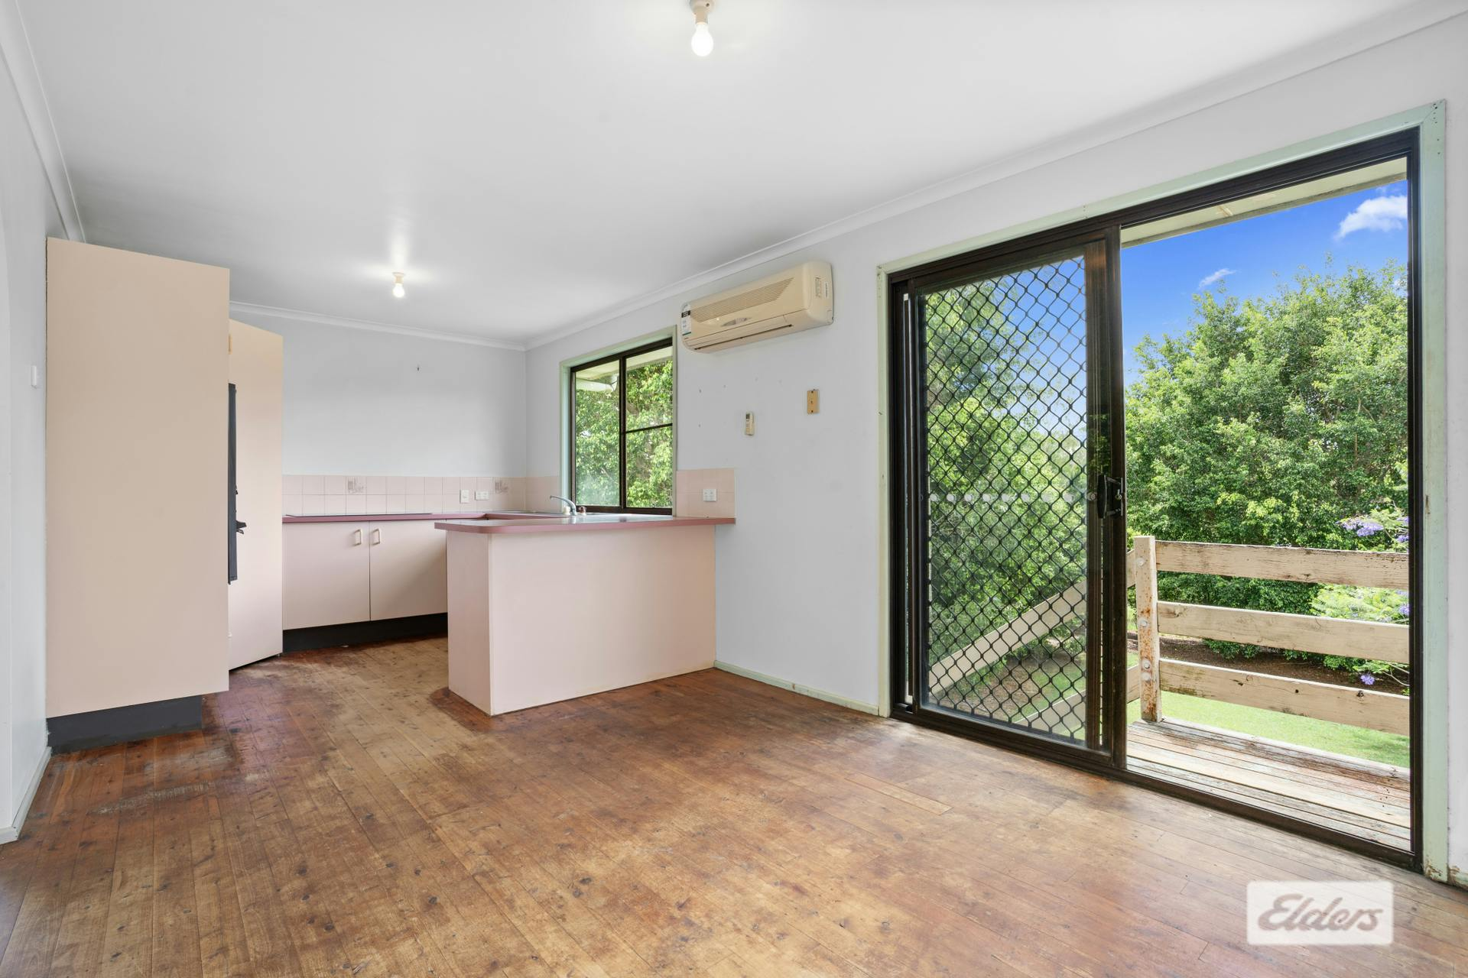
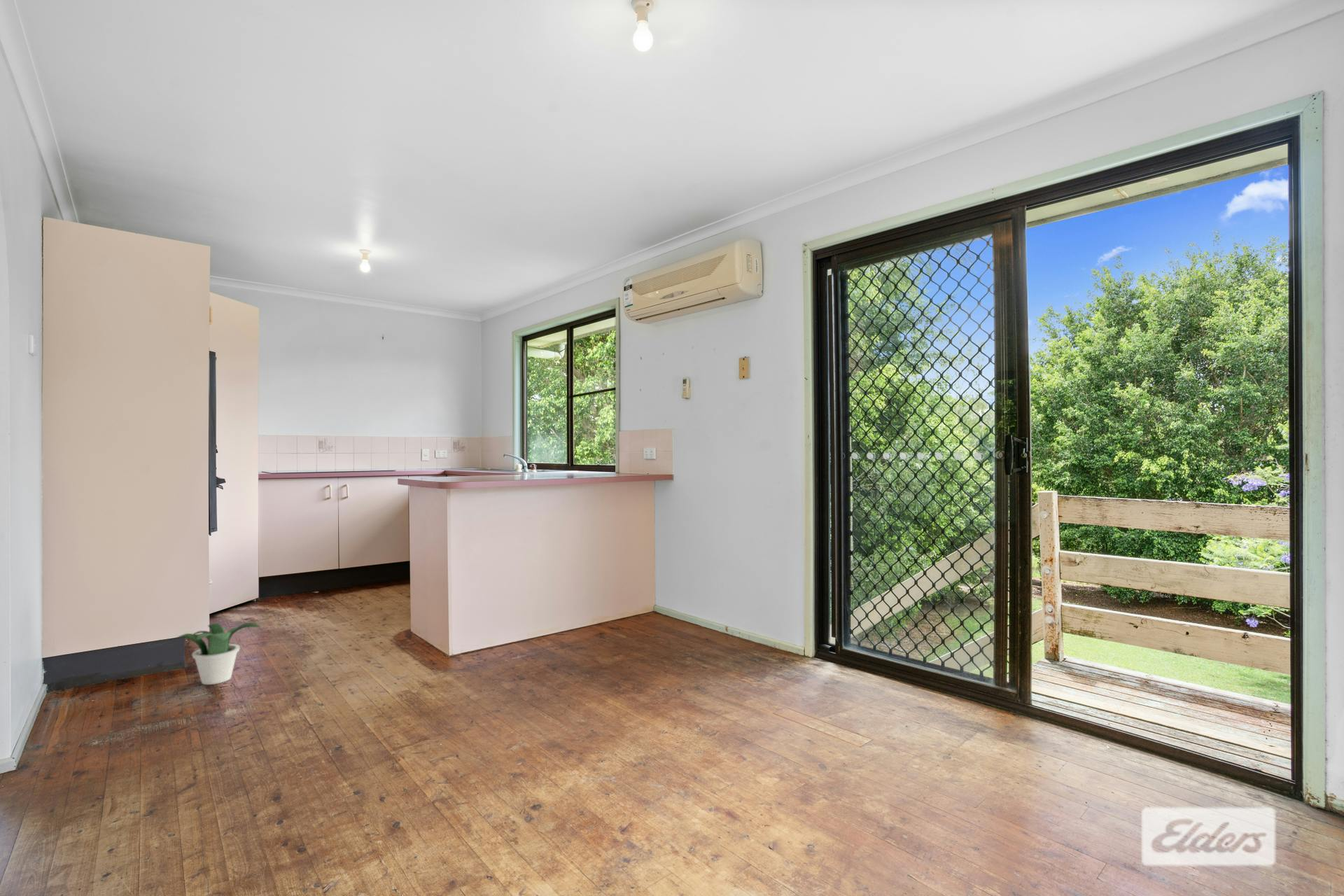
+ potted plant [174,622,261,685]
